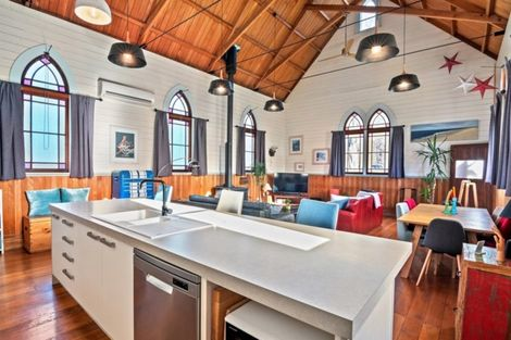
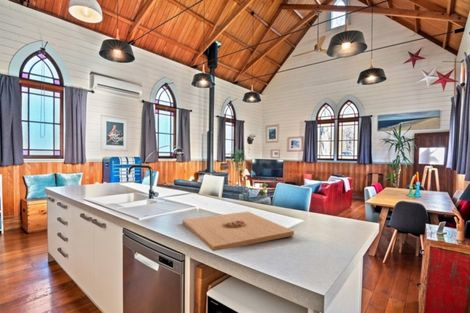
+ platter [182,211,295,252]
